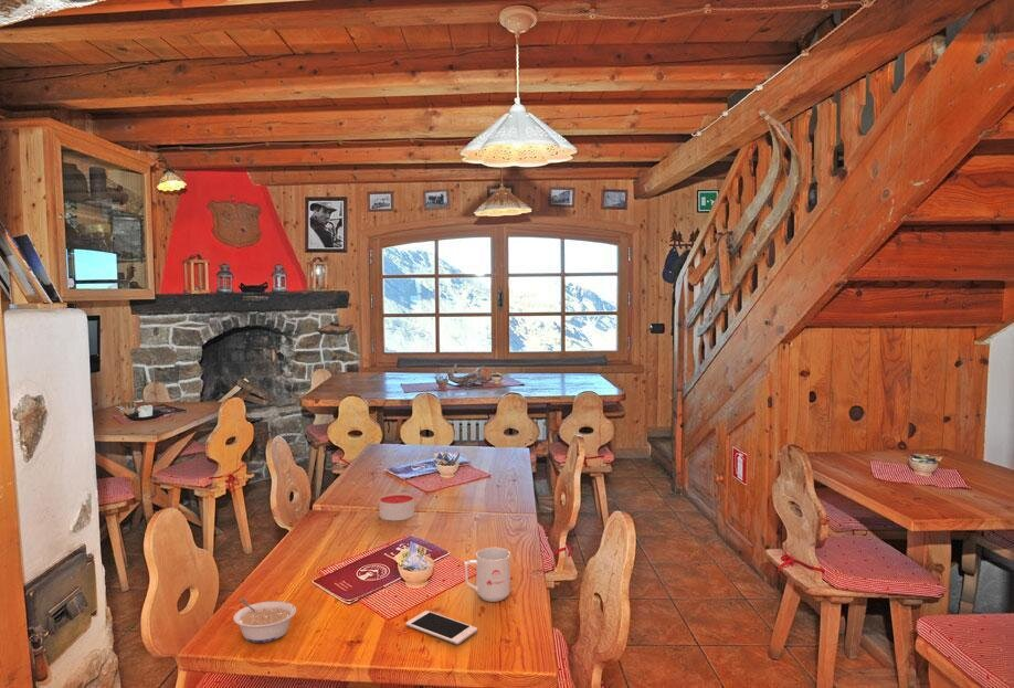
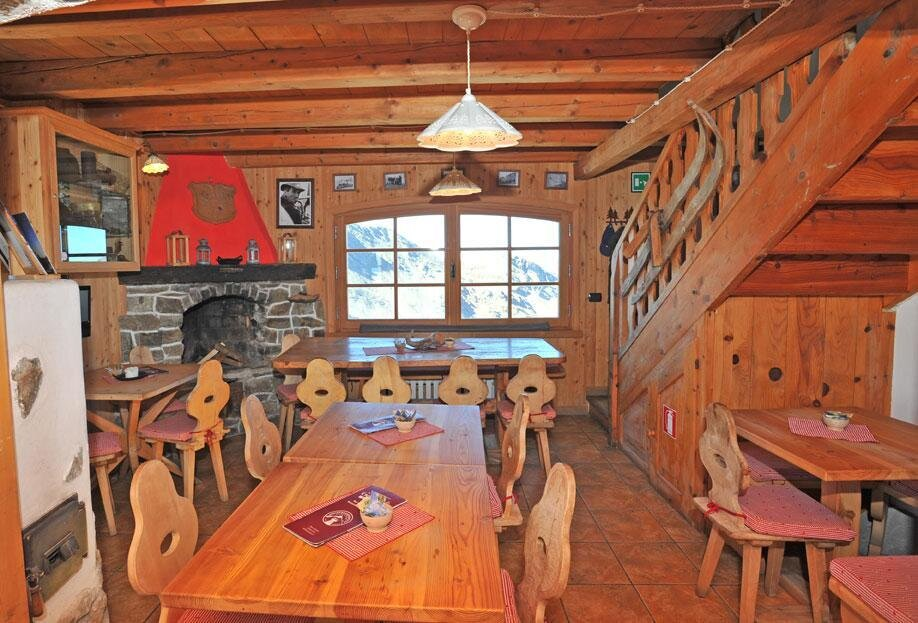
- cell phone [404,610,478,645]
- candle [378,493,415,522]
- mug [463,547,511,603]
- legume [232,597,297,644]
